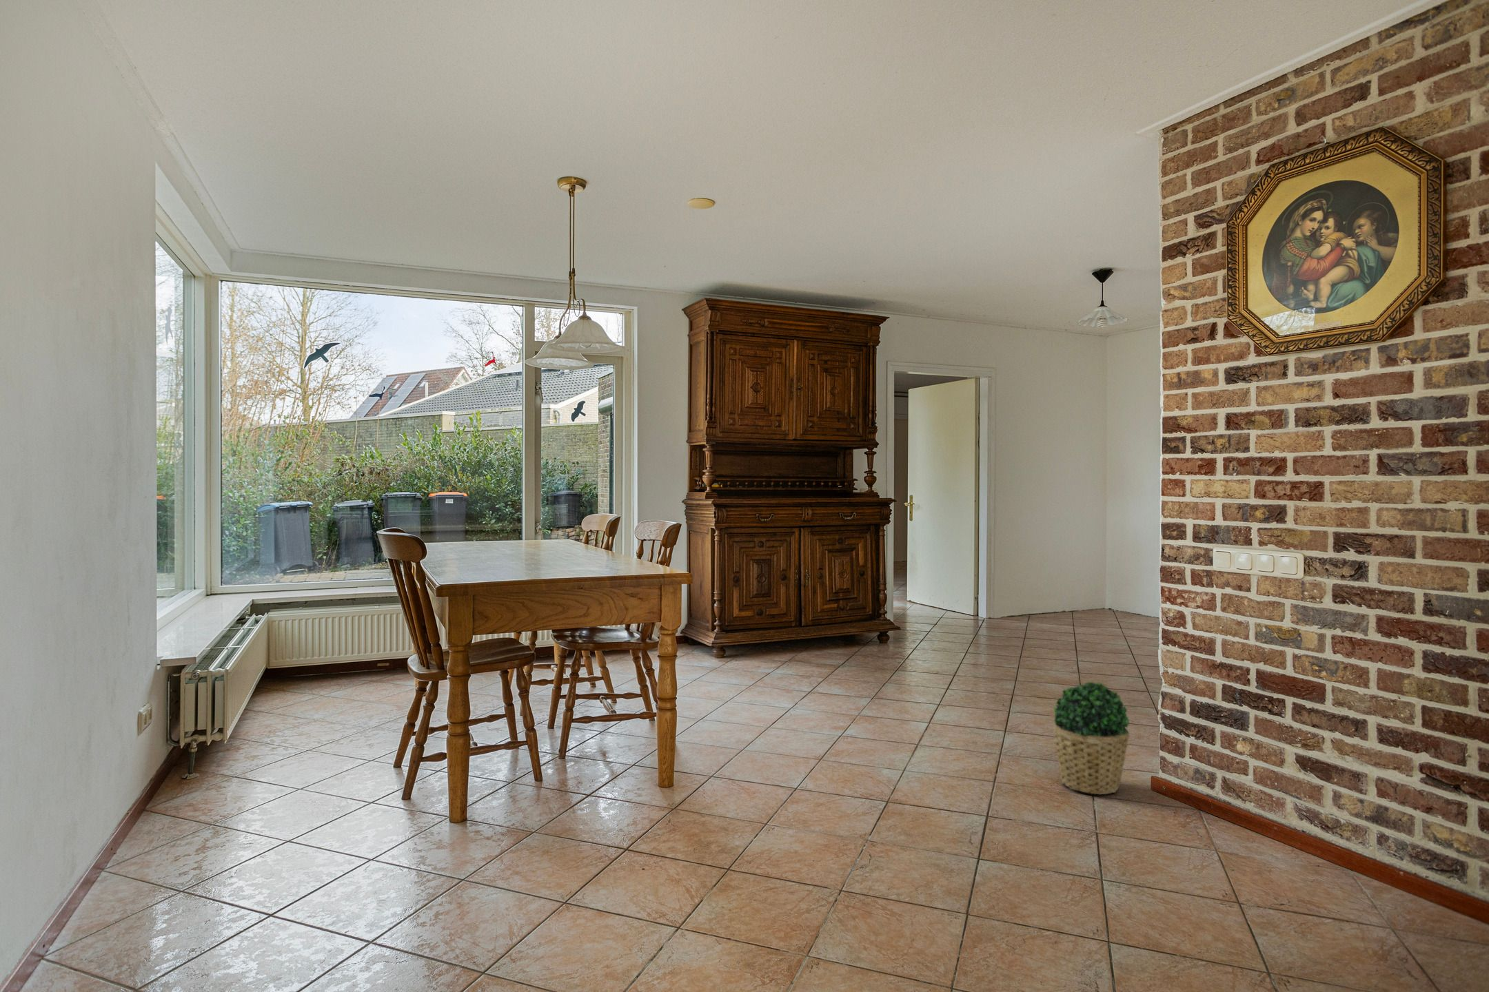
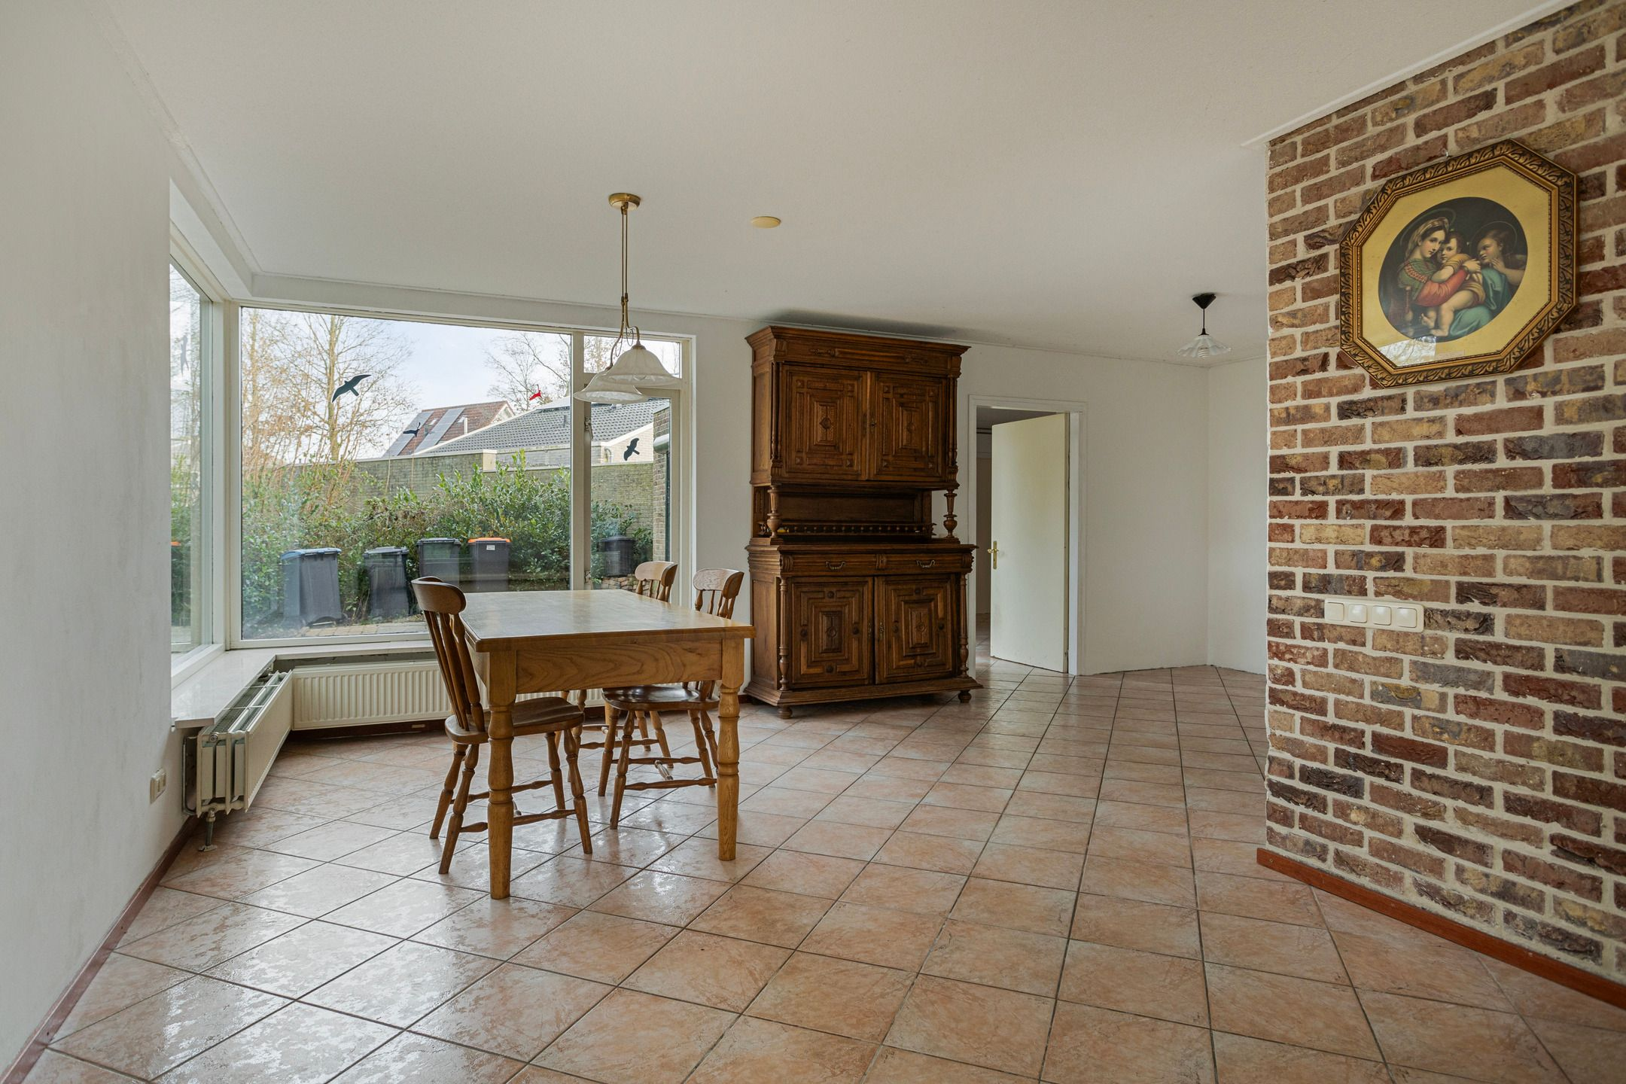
- potted plant [1052,681,1130,795]
